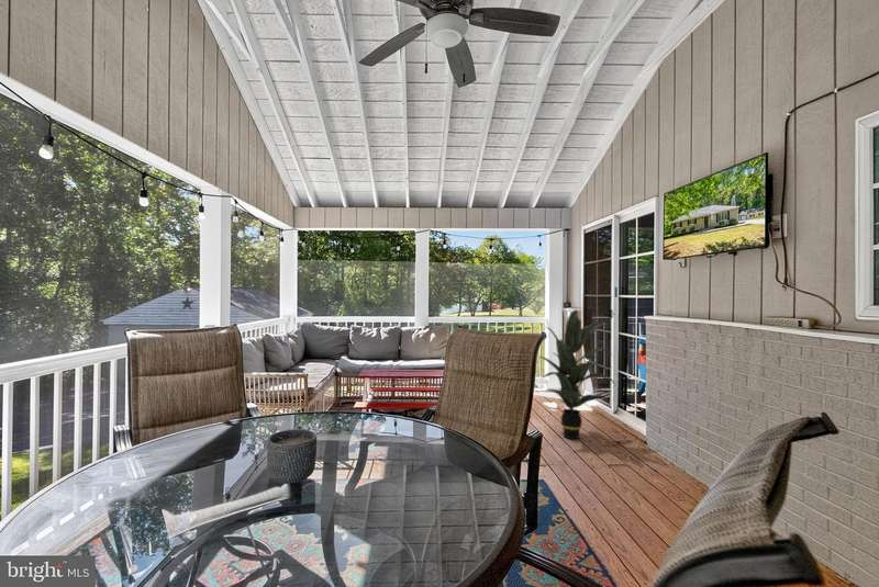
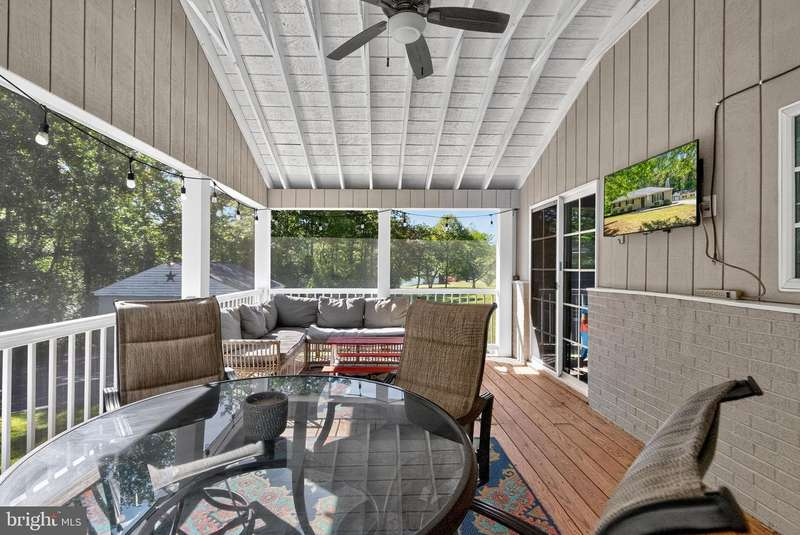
- indoor plant [538,309,616,441]
